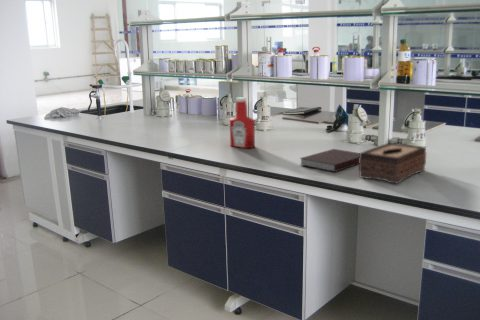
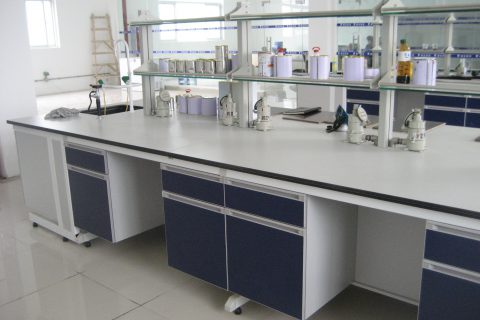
- tissue box [358,142,427,185]
- soap bottle [229,96,256,149]
- notebook [299,148,361,173]
